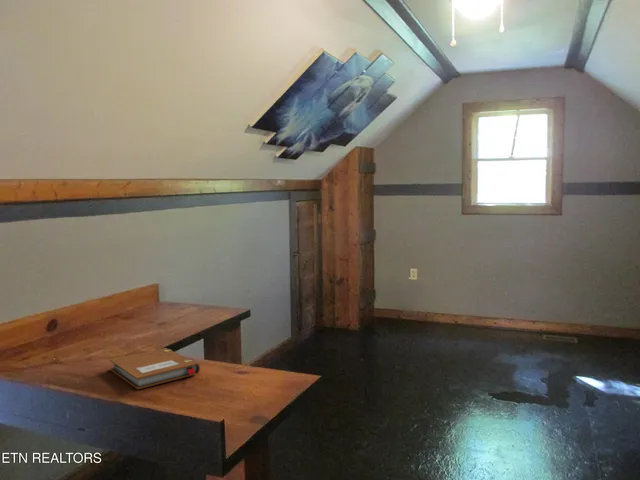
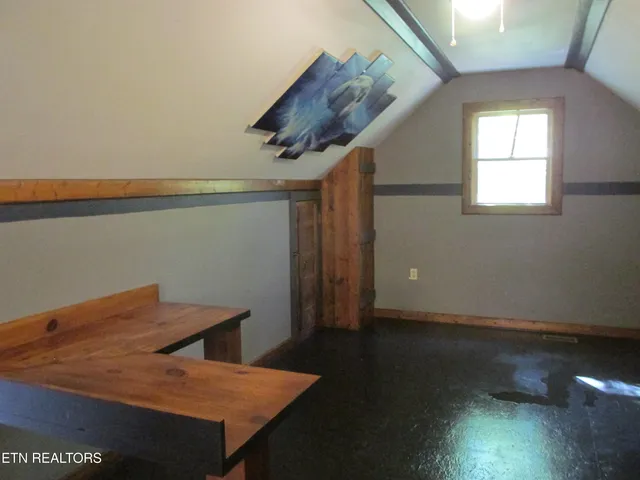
- notebook [109,347,201,390]
